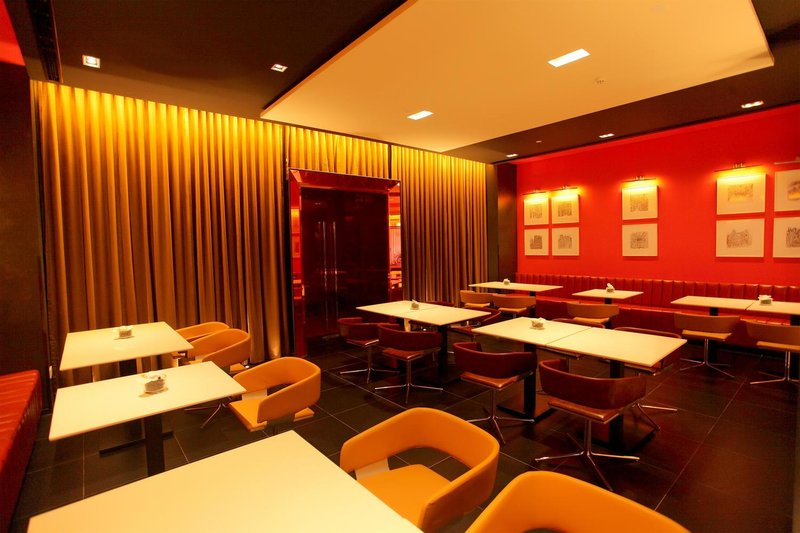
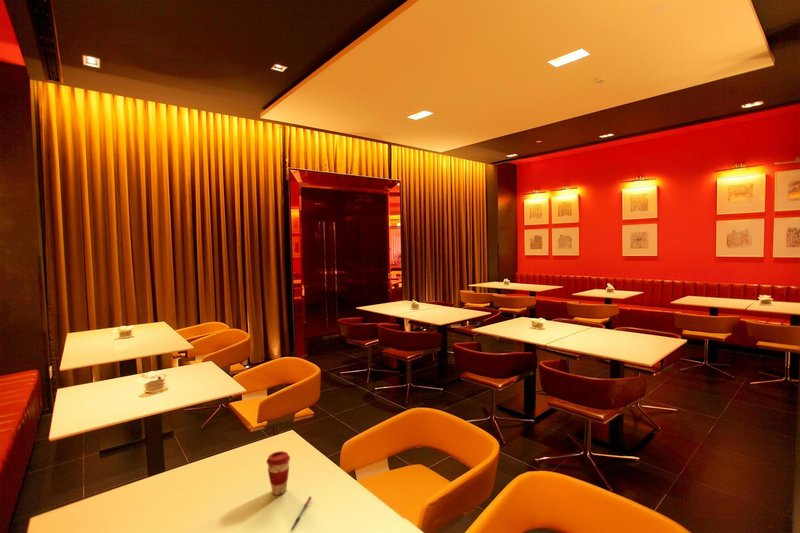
+ coffee cup [265,450,291,496]
+ pen [290,495,313,531]
